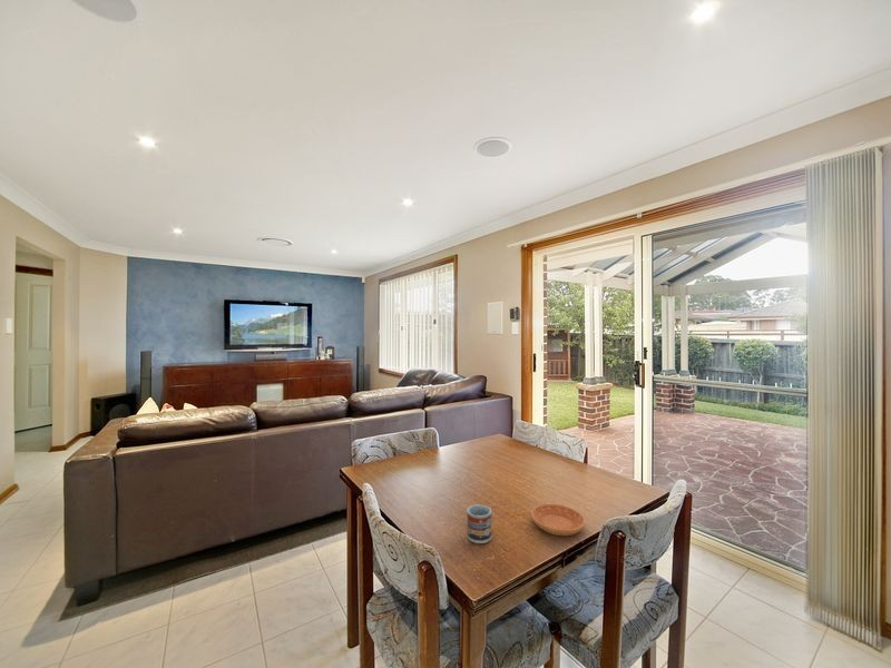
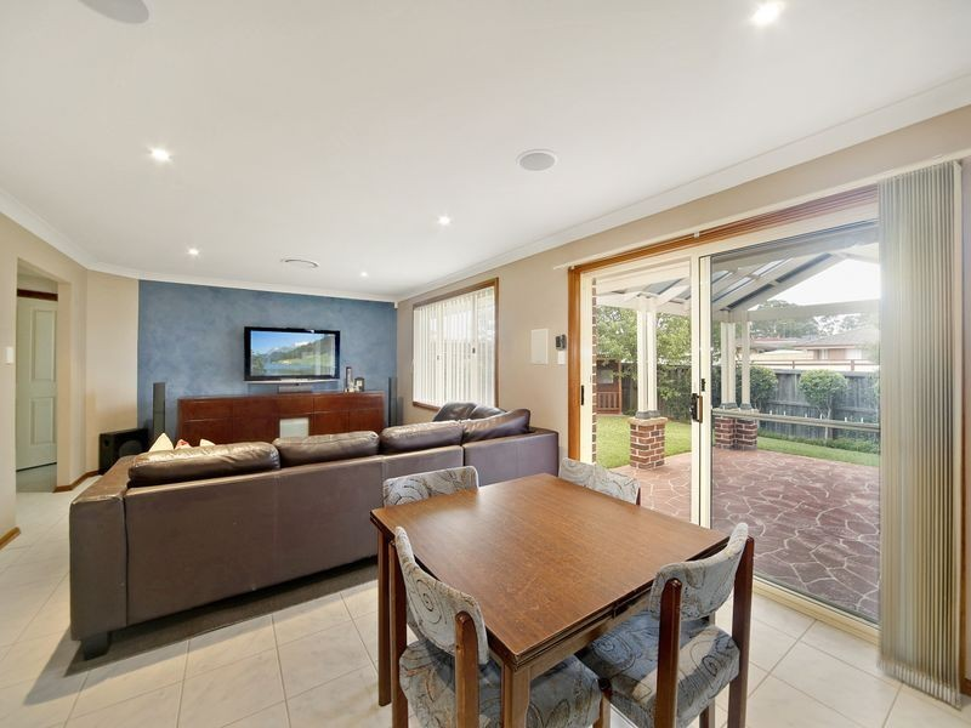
- saucer [530,503,586,537]
- cup [466,503,493,544]
